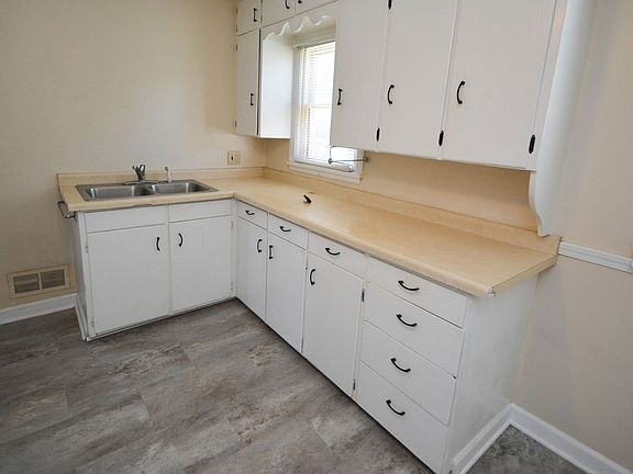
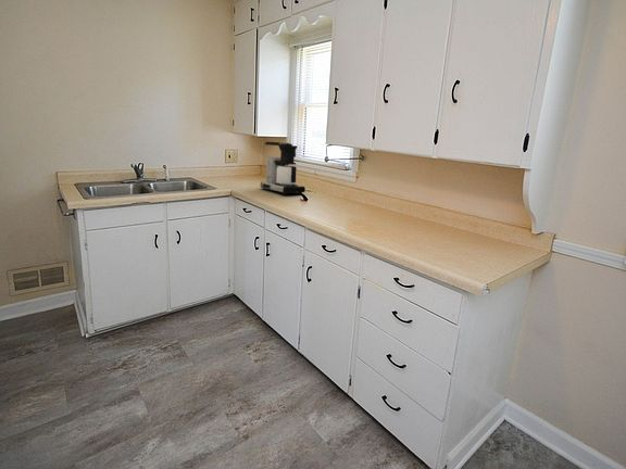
+ coffee maker [260,141,306,195]
